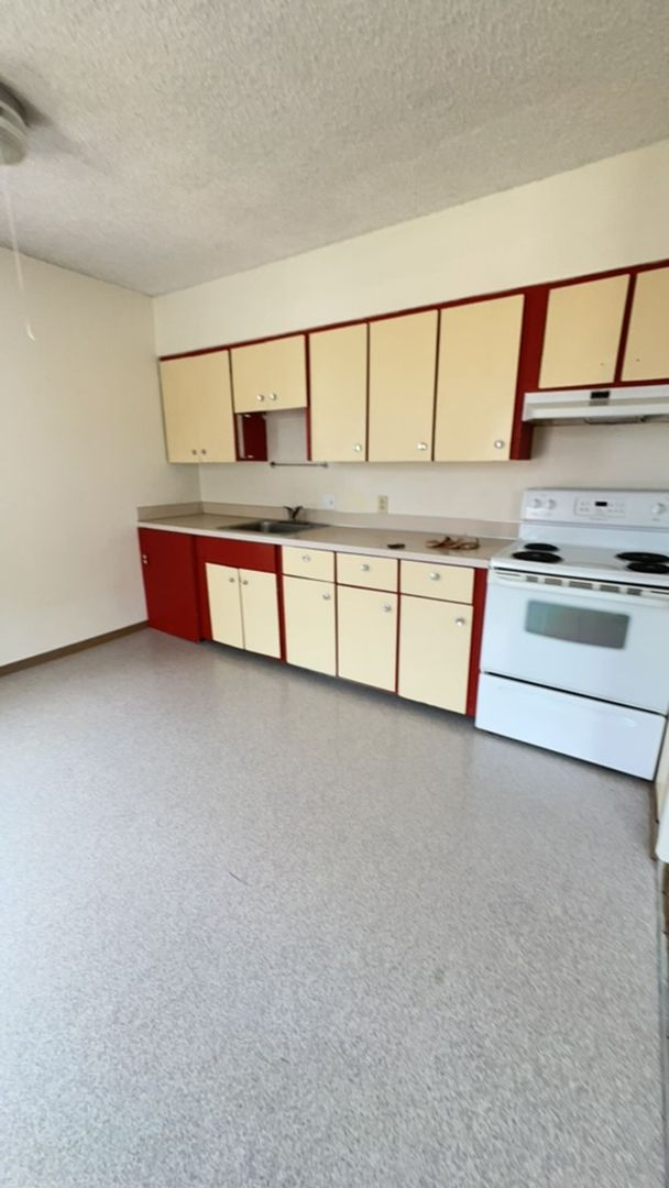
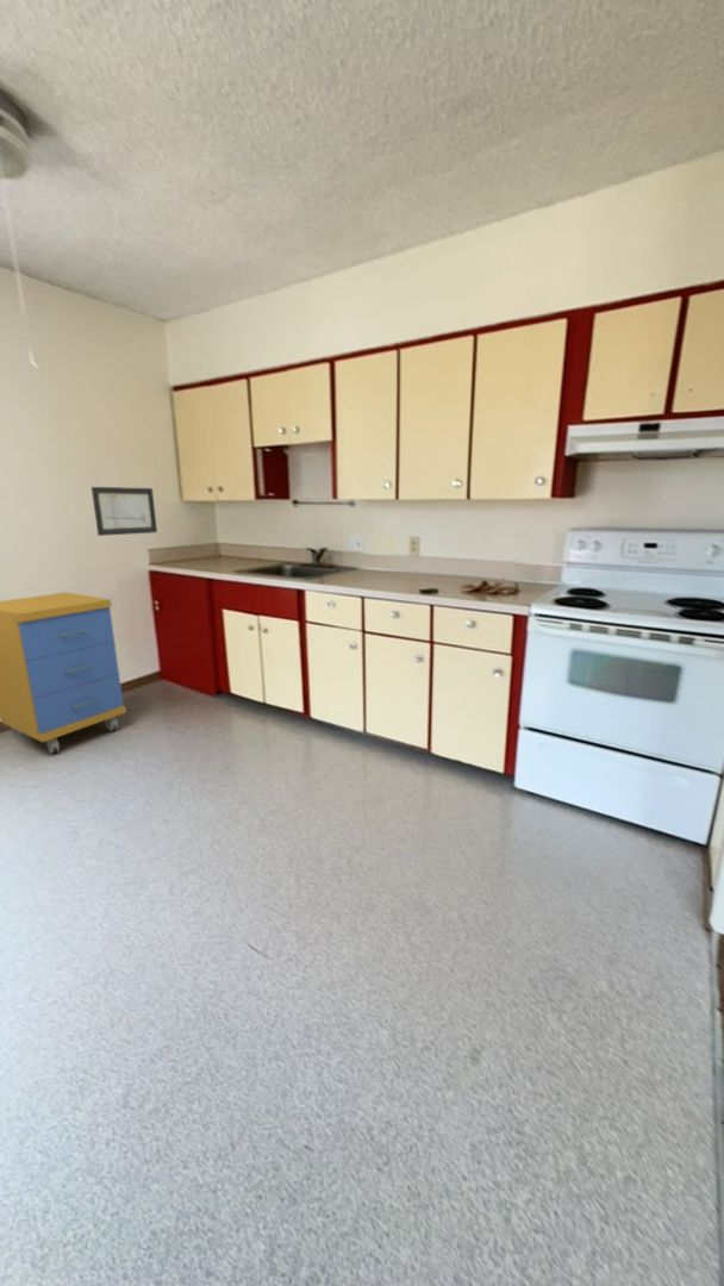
+ storage cabinet [0,591,127,755]
+ wall art [90,486,158,537]
